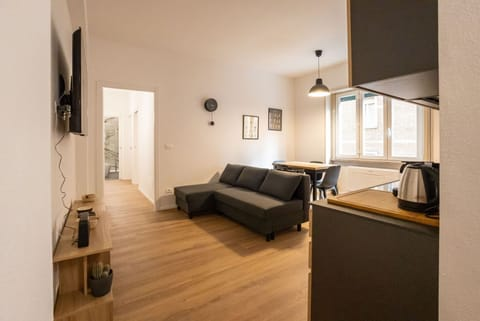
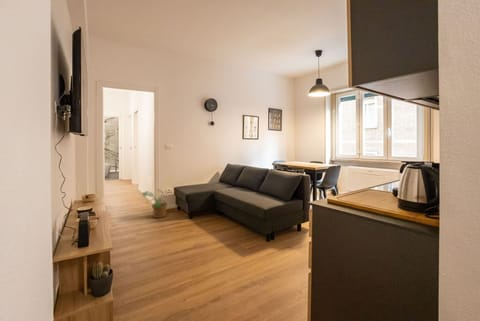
+ potted plant [141,189,171,219]
